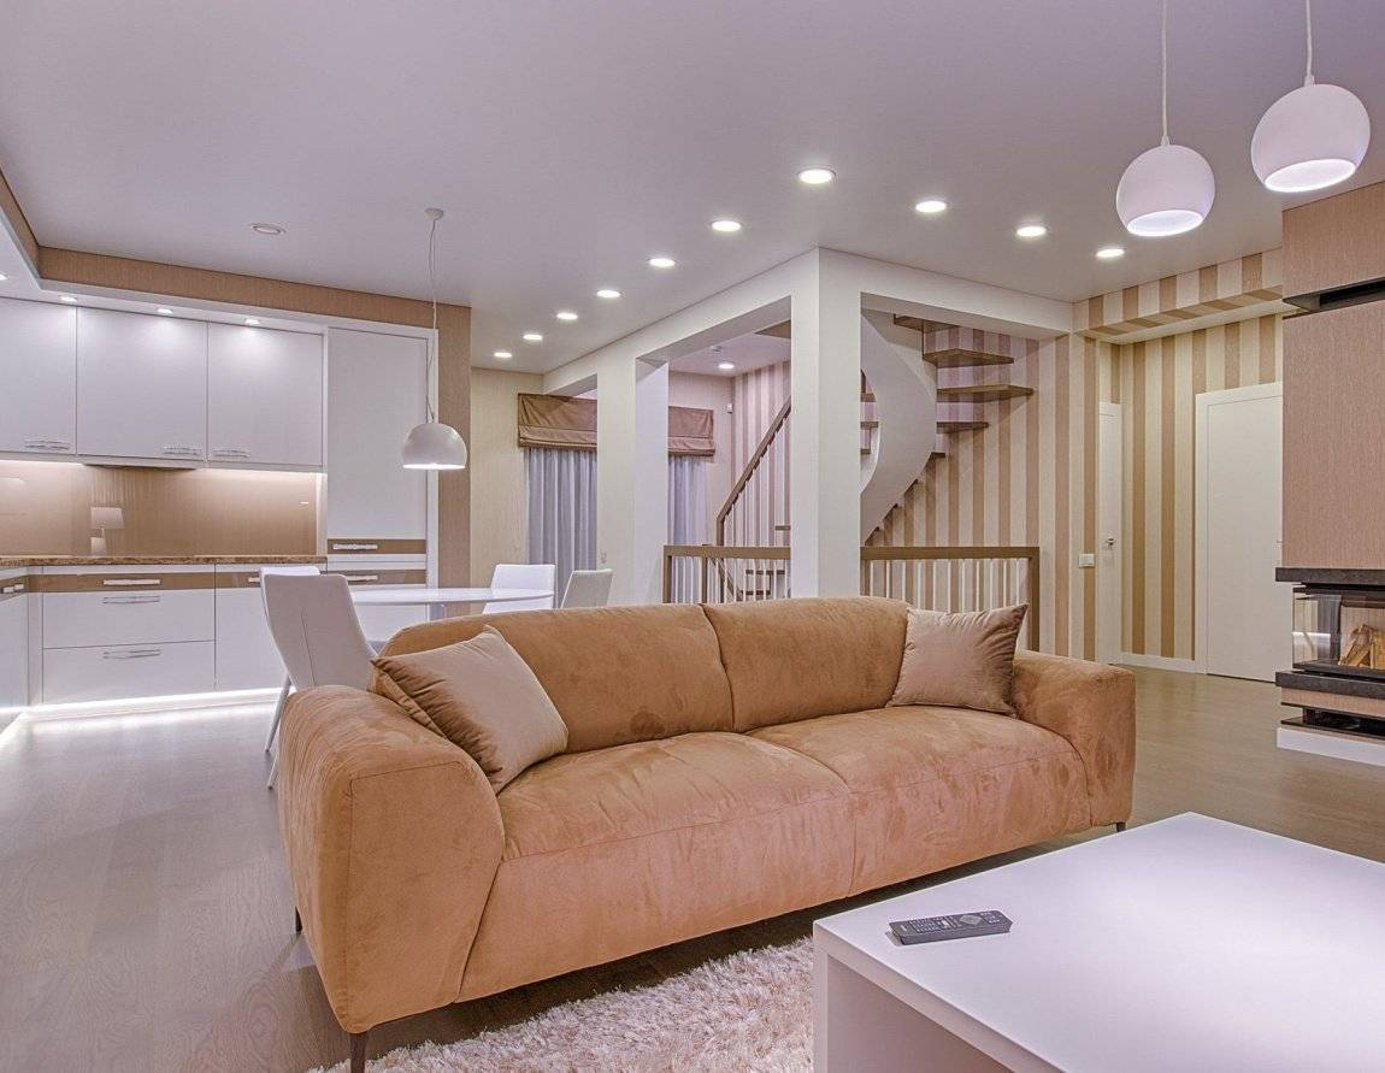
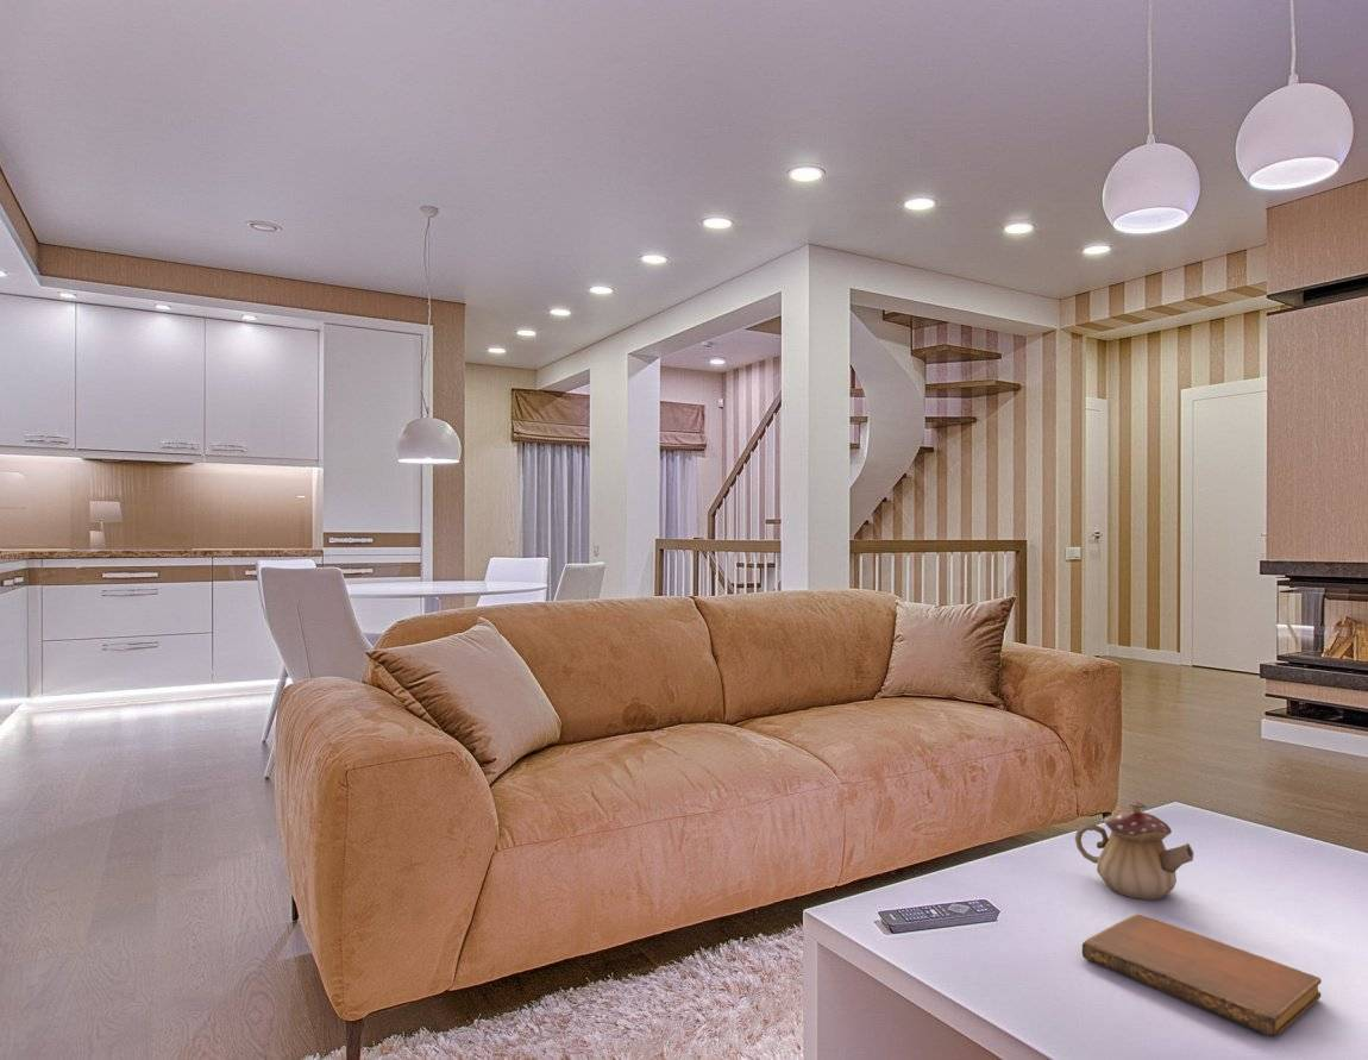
+ notebook [1081,914,1323,1039]
+ teapot [1074,799,1194,901]
